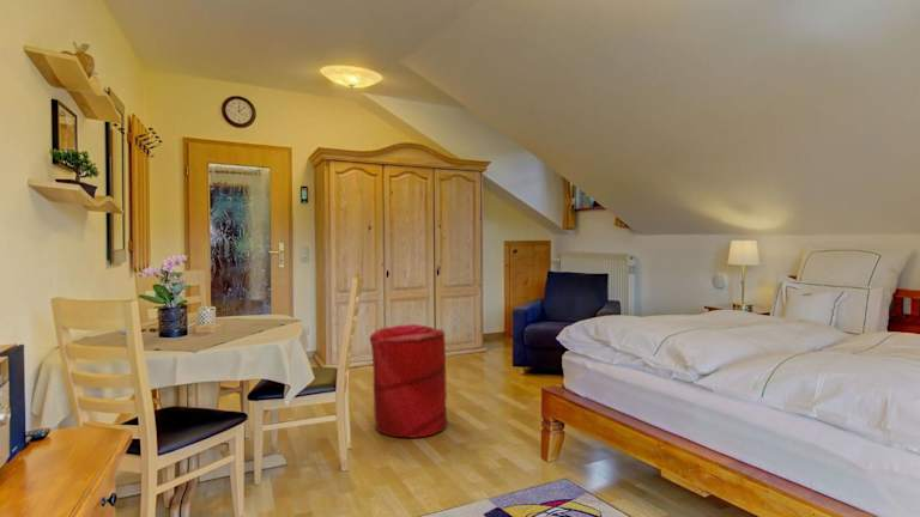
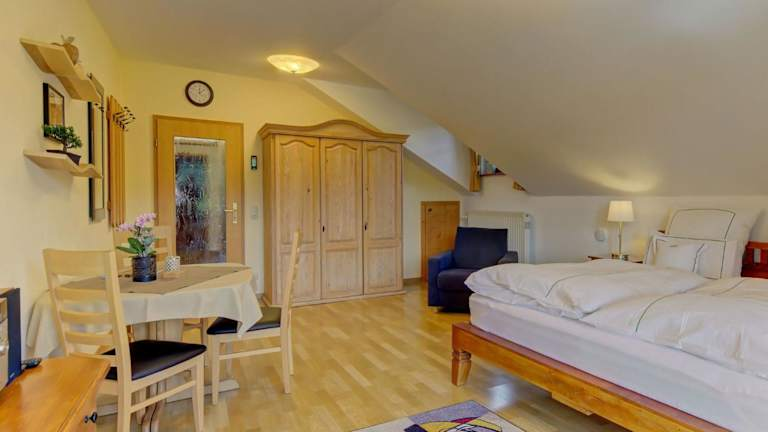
- laundry hamper [369,323,448,438]
